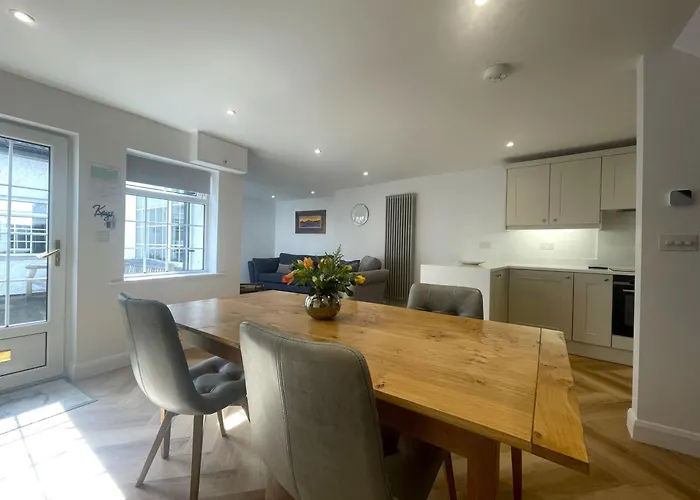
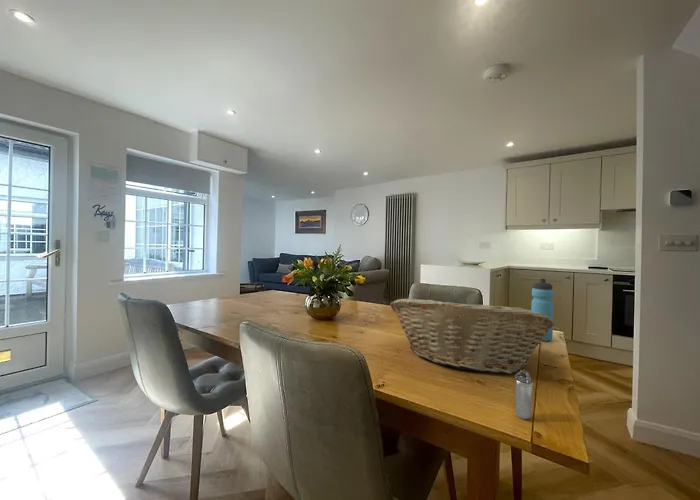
+ shaker [514,369,534,420]
+ water bottle [530,278,554,342]
+ fruit basket [389,298,555,375]
